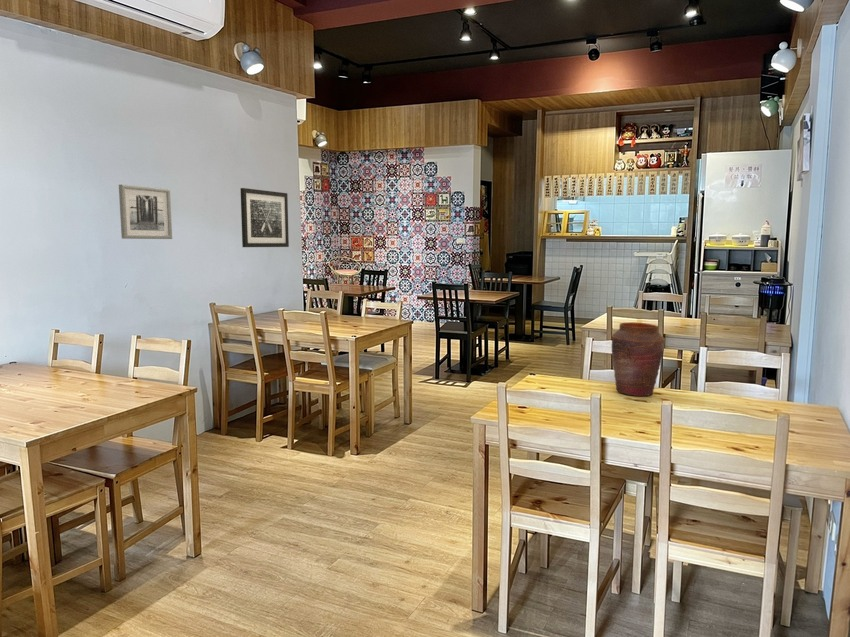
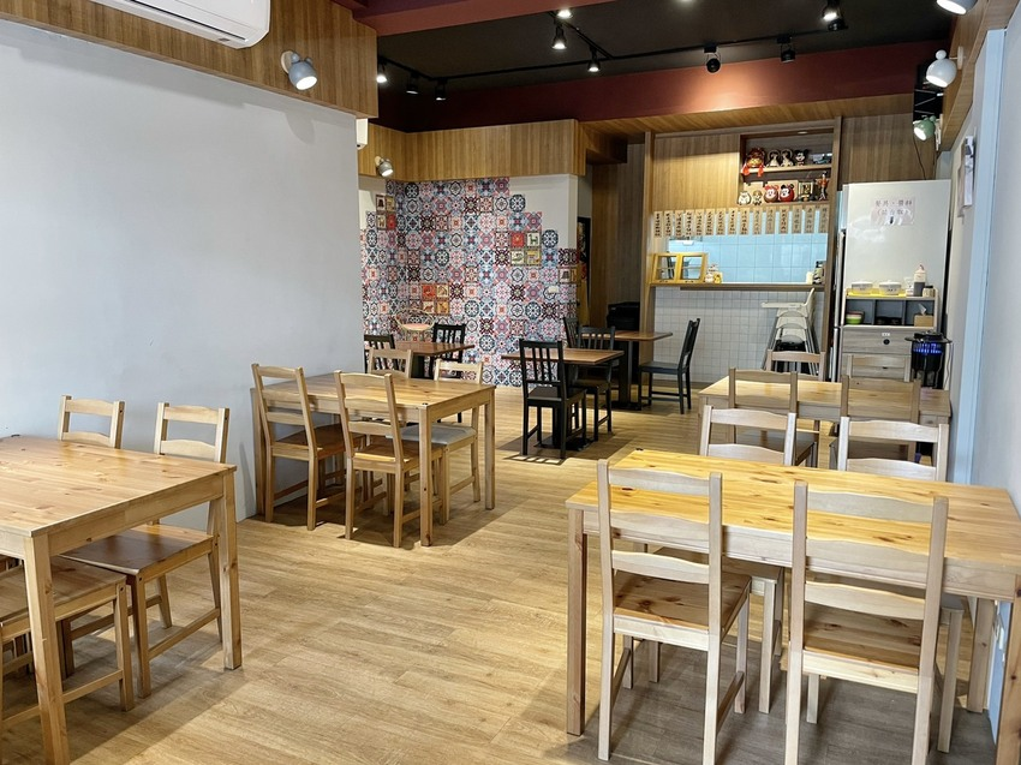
- wall art [118,184,173,240]
- wall art [239,187,290,248]
- vase [611,321,666,397]
